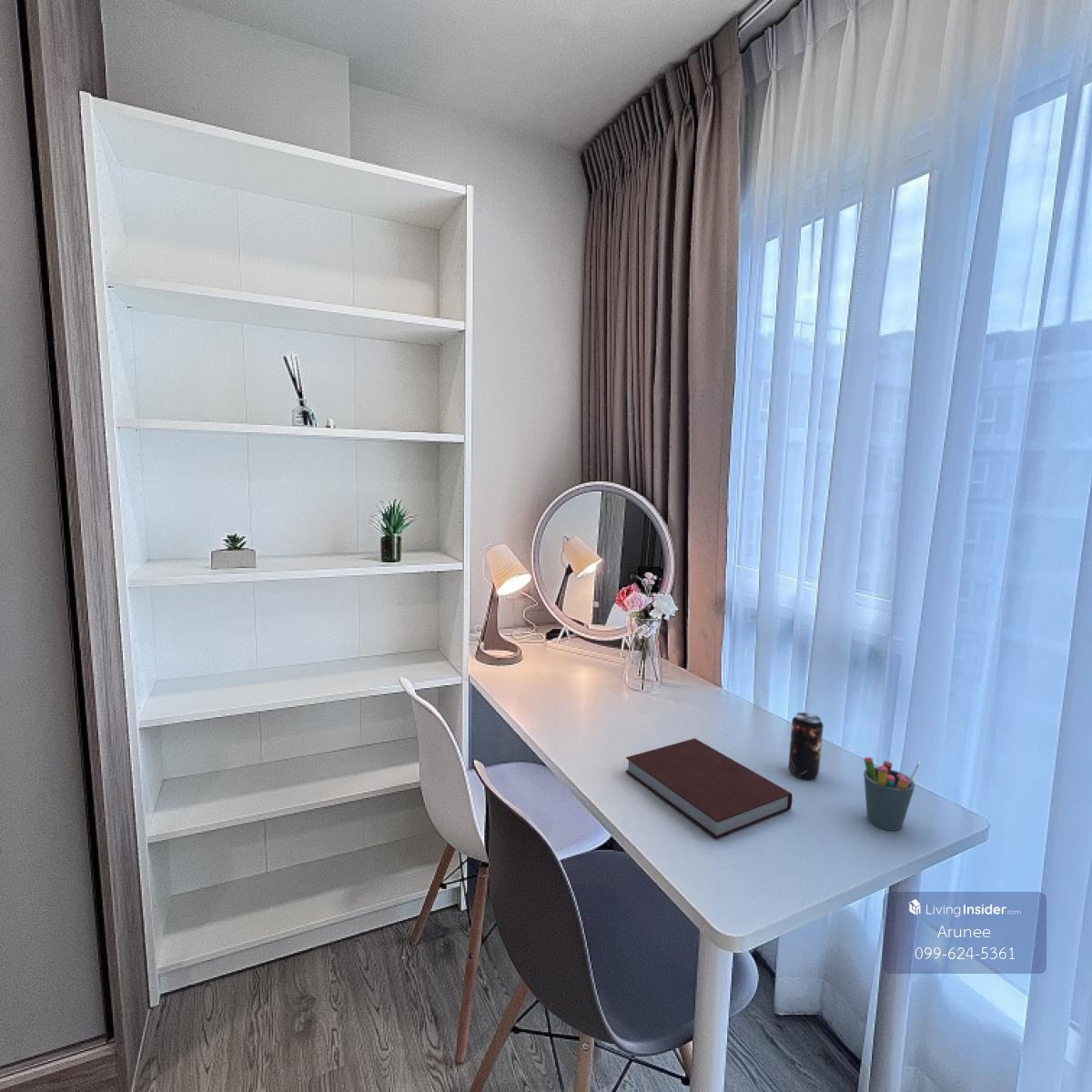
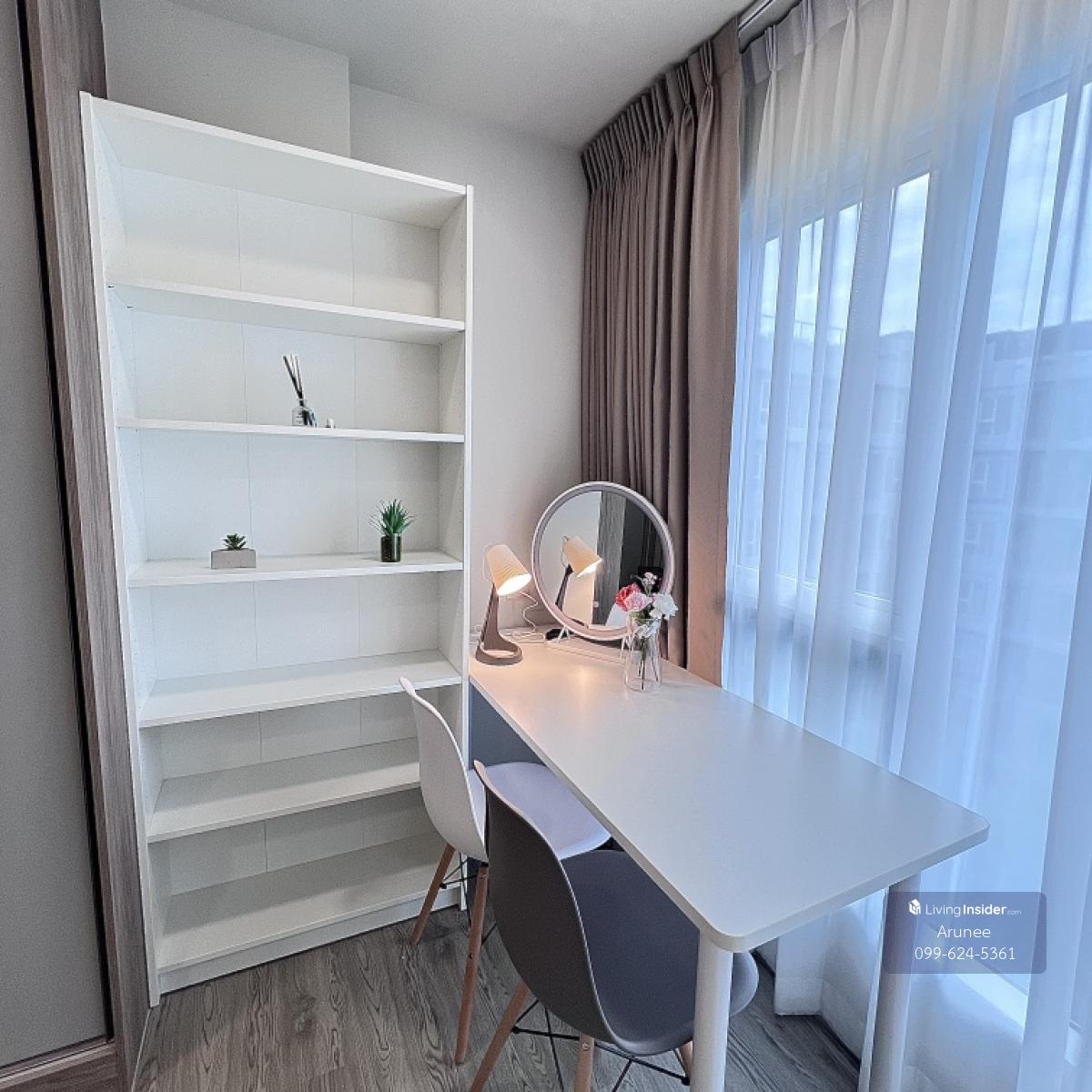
- notebook [624,737,794,839]
- pen holder [863,756,921,831]
- beverage can [787,712,824,780]
